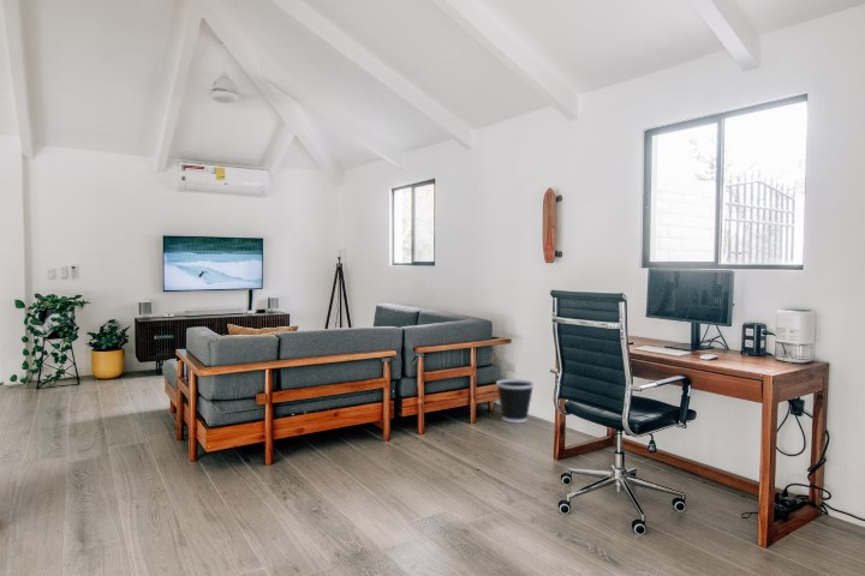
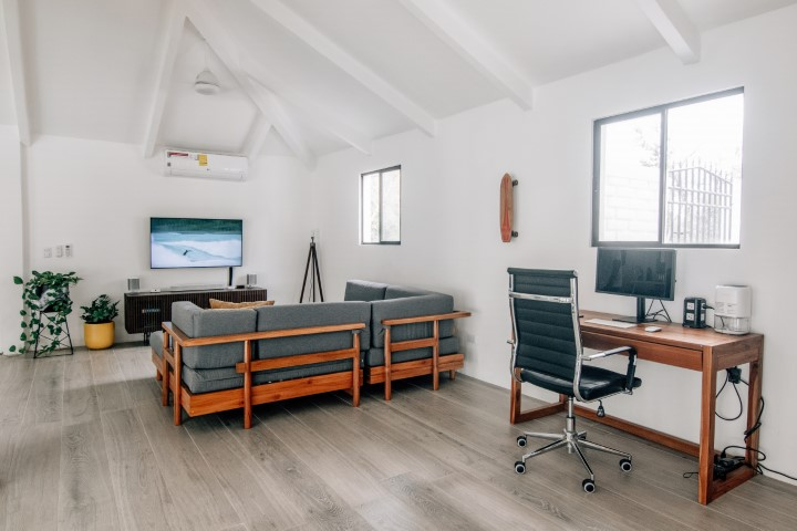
- wastebasket [495,378,536,424]
